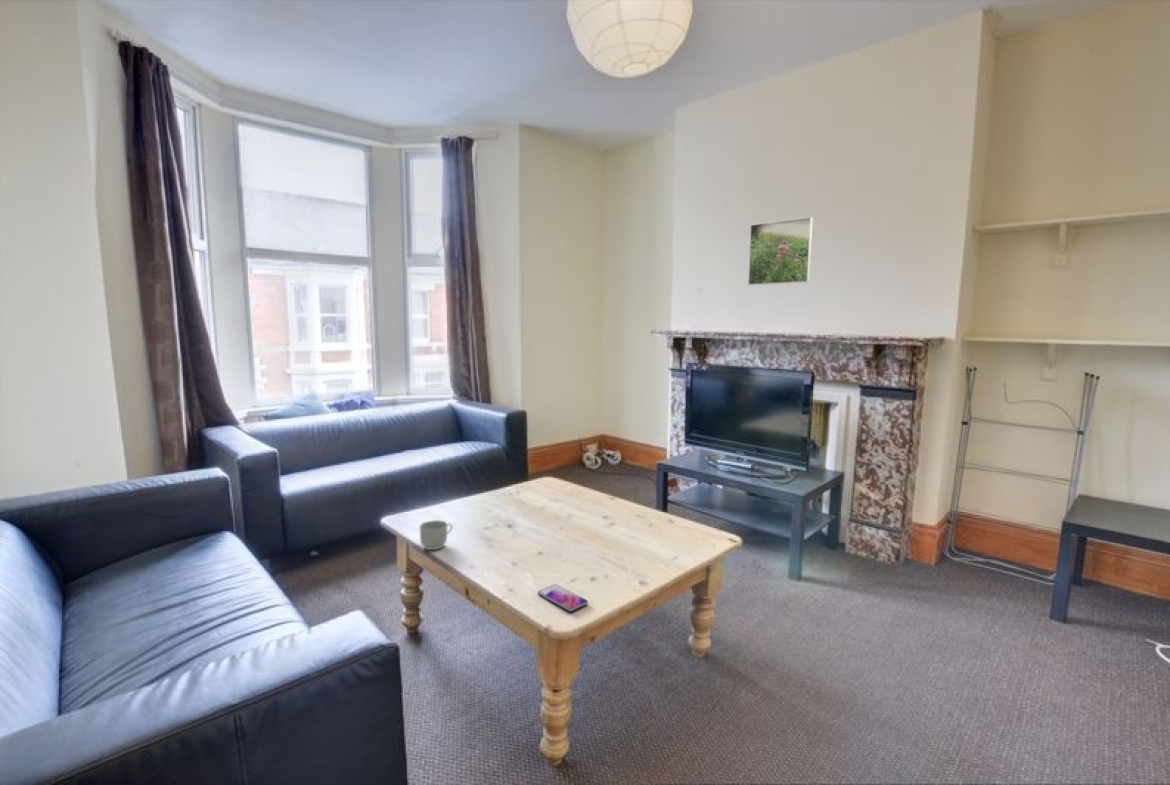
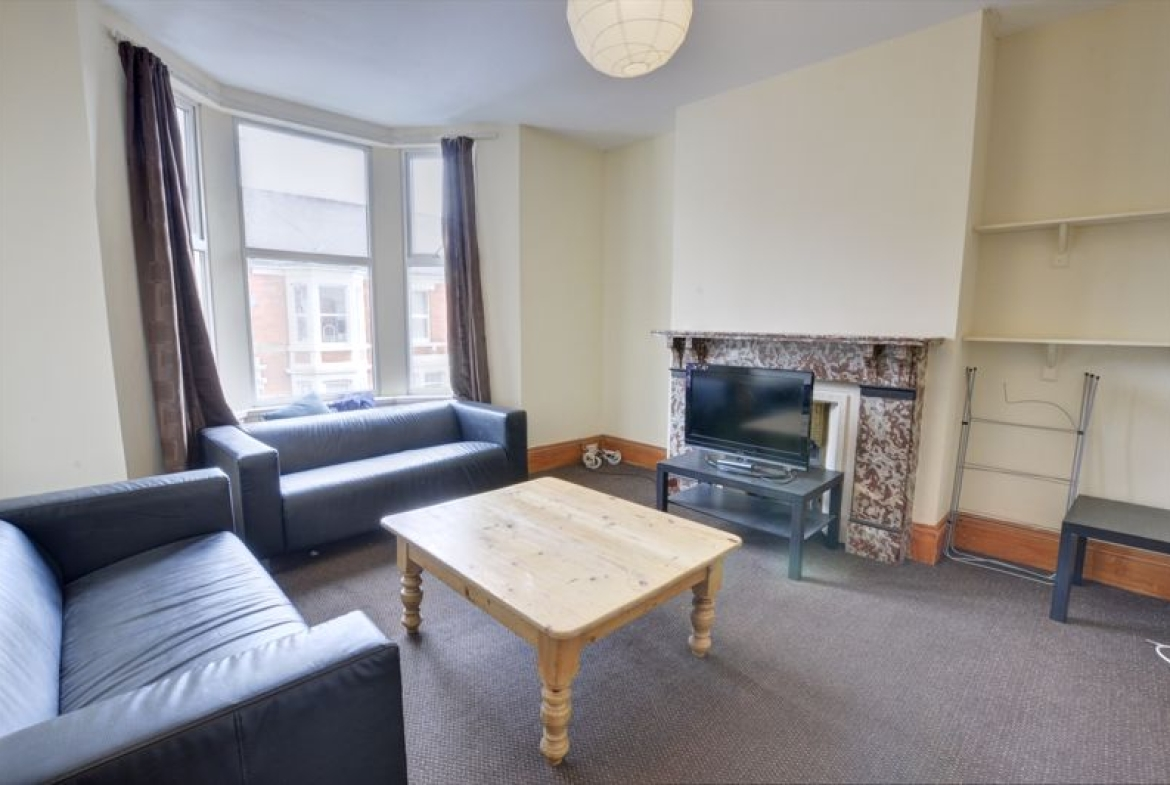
- smartphone [537,583,589,612]
- mug [419,519,454,551]
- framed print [747,216,814,286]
